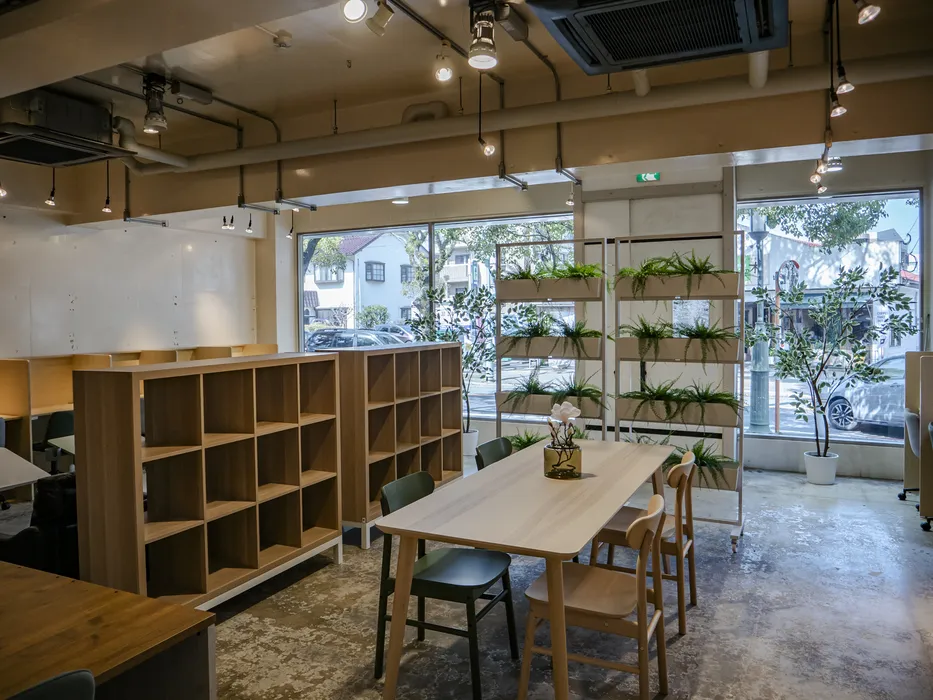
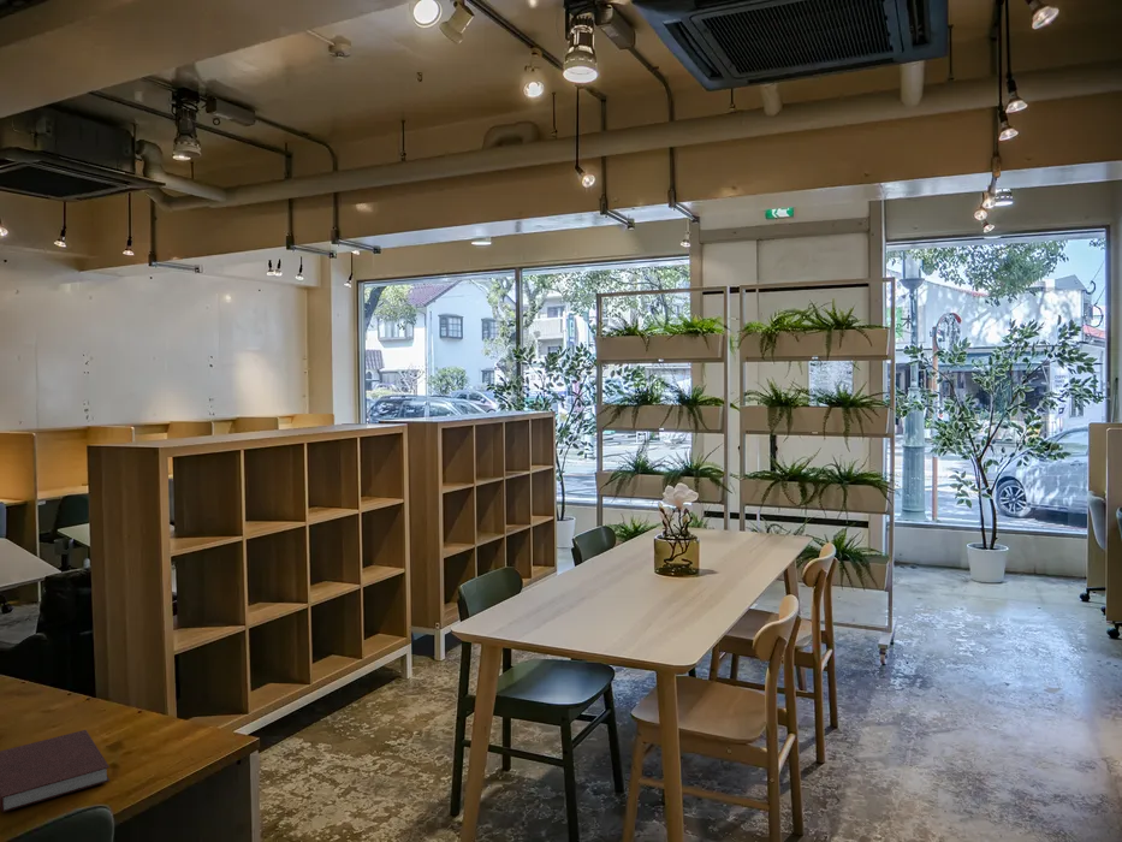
+ notebook [0,729,111,813]
